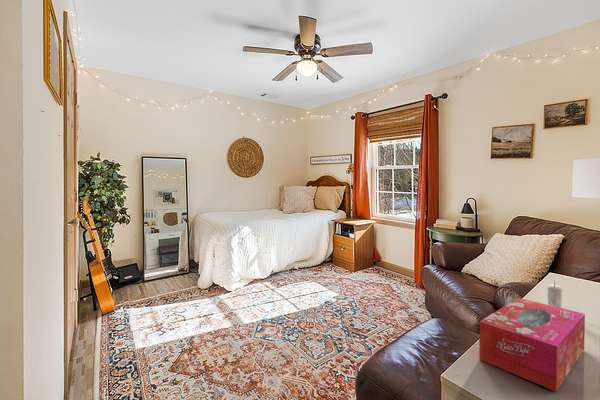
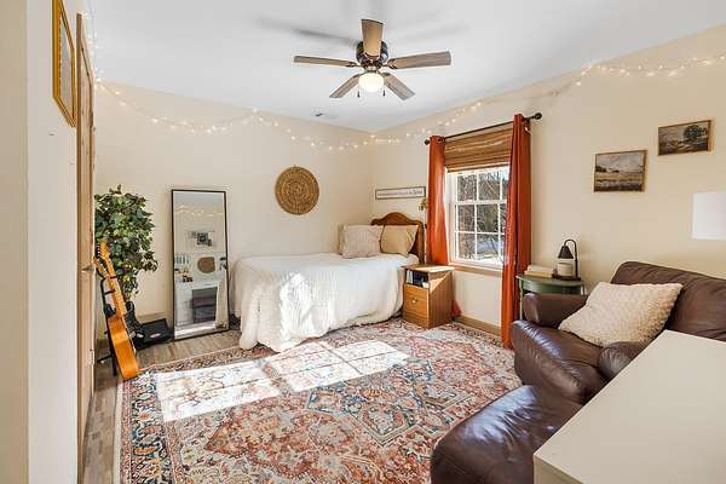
- candle [546,280,564,308]
- tissue box [478,297,586,393]
